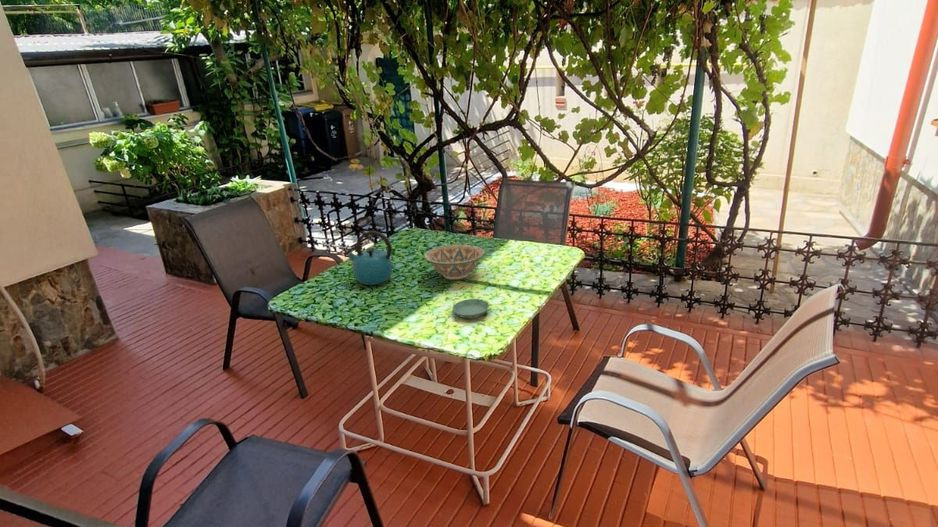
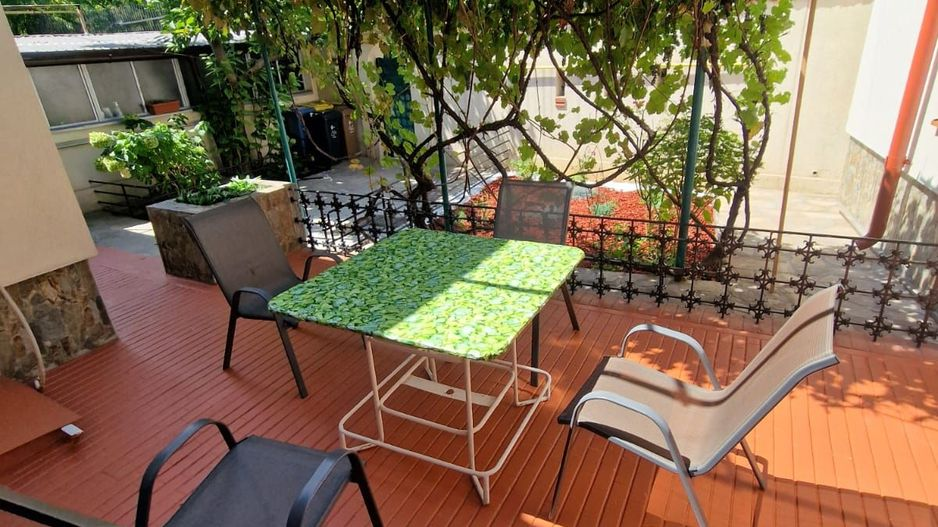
- kettle [344,230,394,286]
- decorative bowl [423,244,486,280]
- saucer [451,298,490,319]
